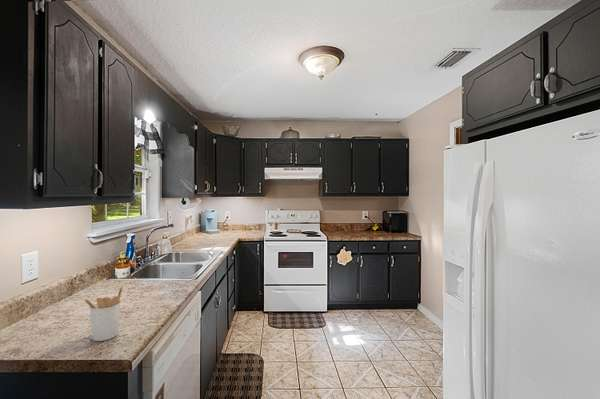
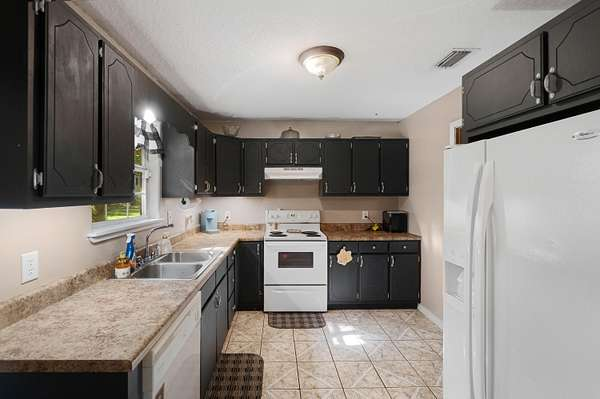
- utensil holder [82,285,124,342]
